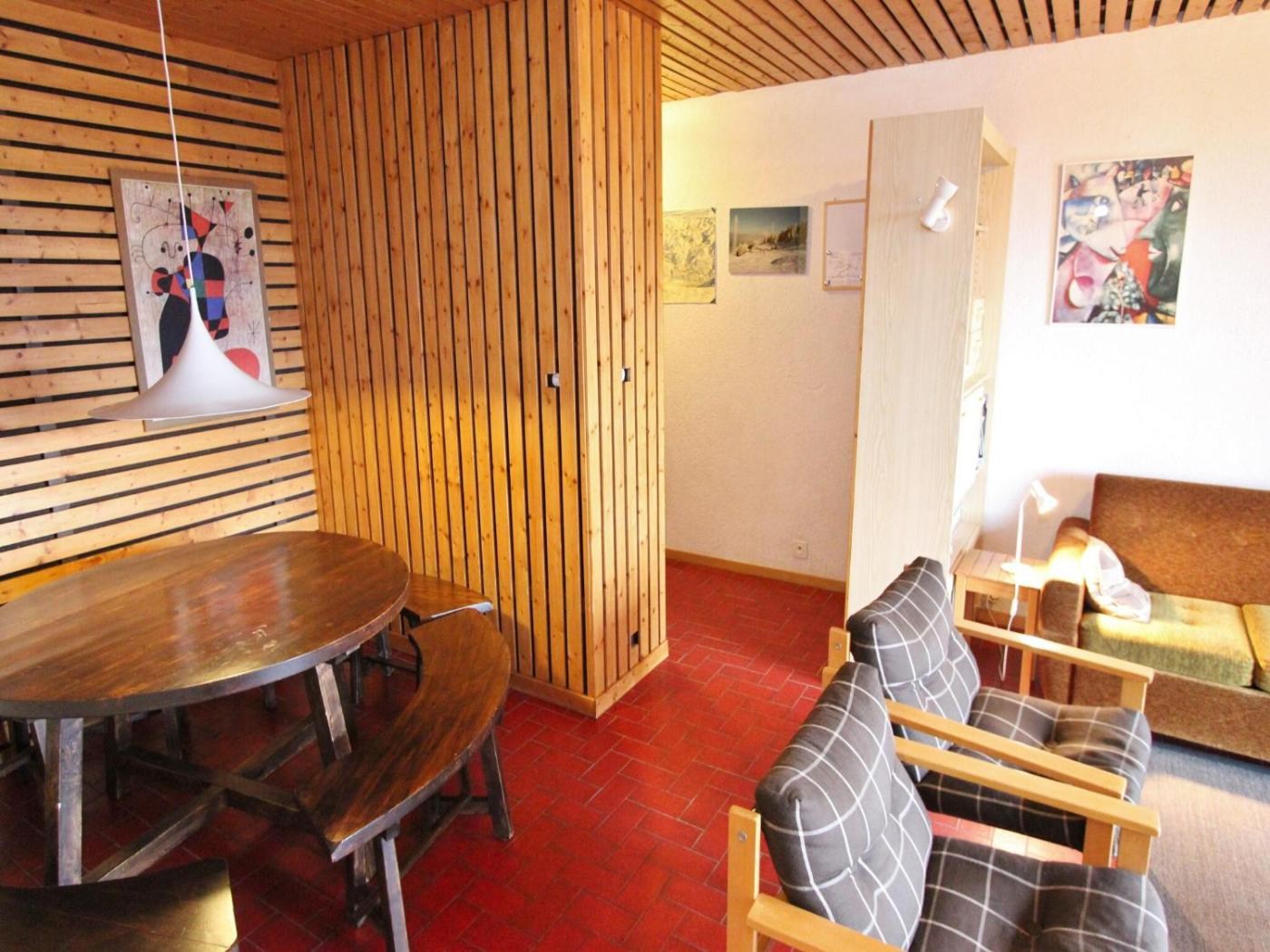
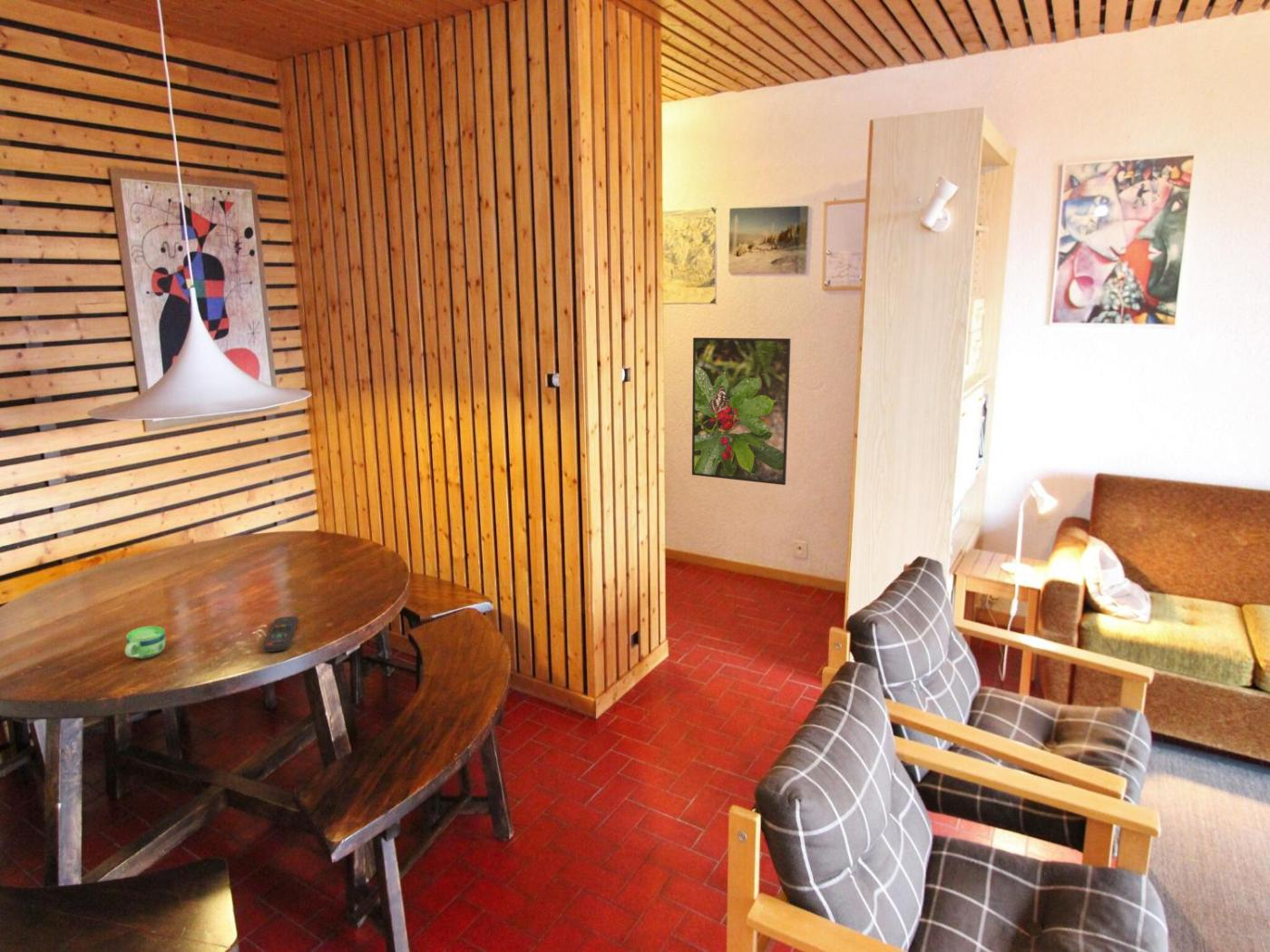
+ cup [124,625,166,659]
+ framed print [691,336,791,486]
+ remote control [262,616,299,653]
